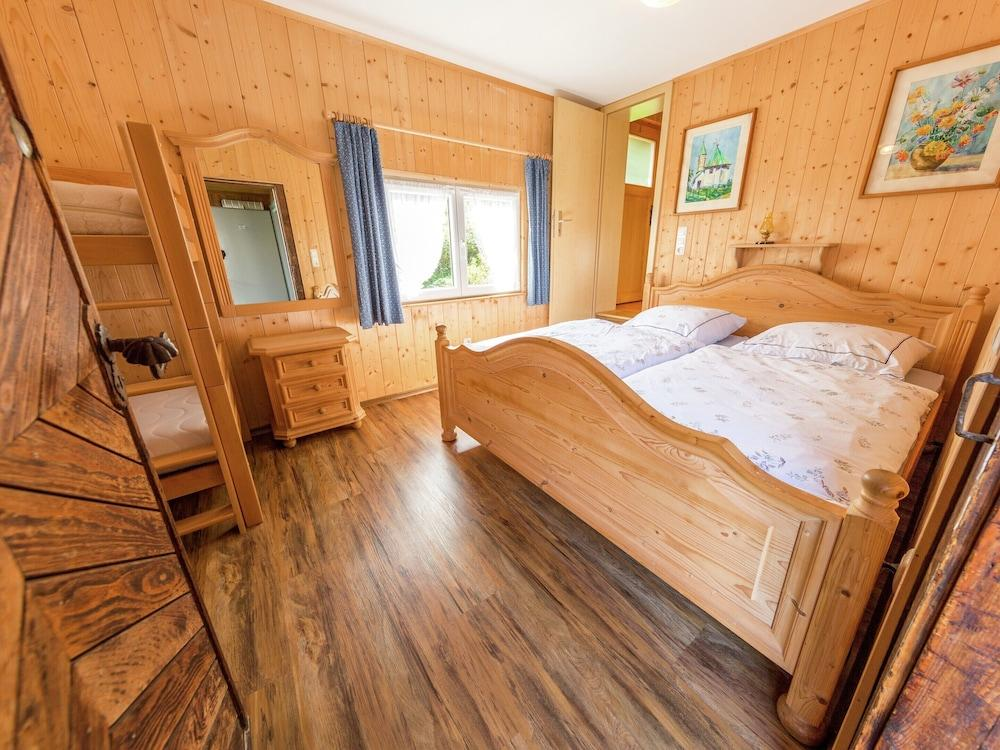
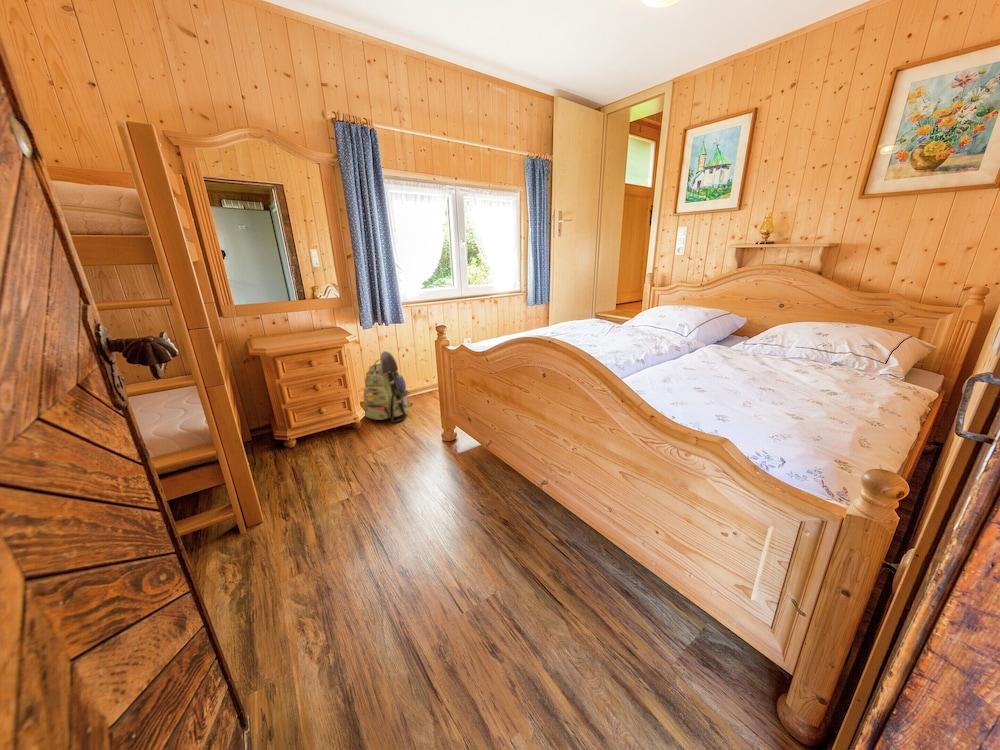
+ backpack [362,350,414,423]
